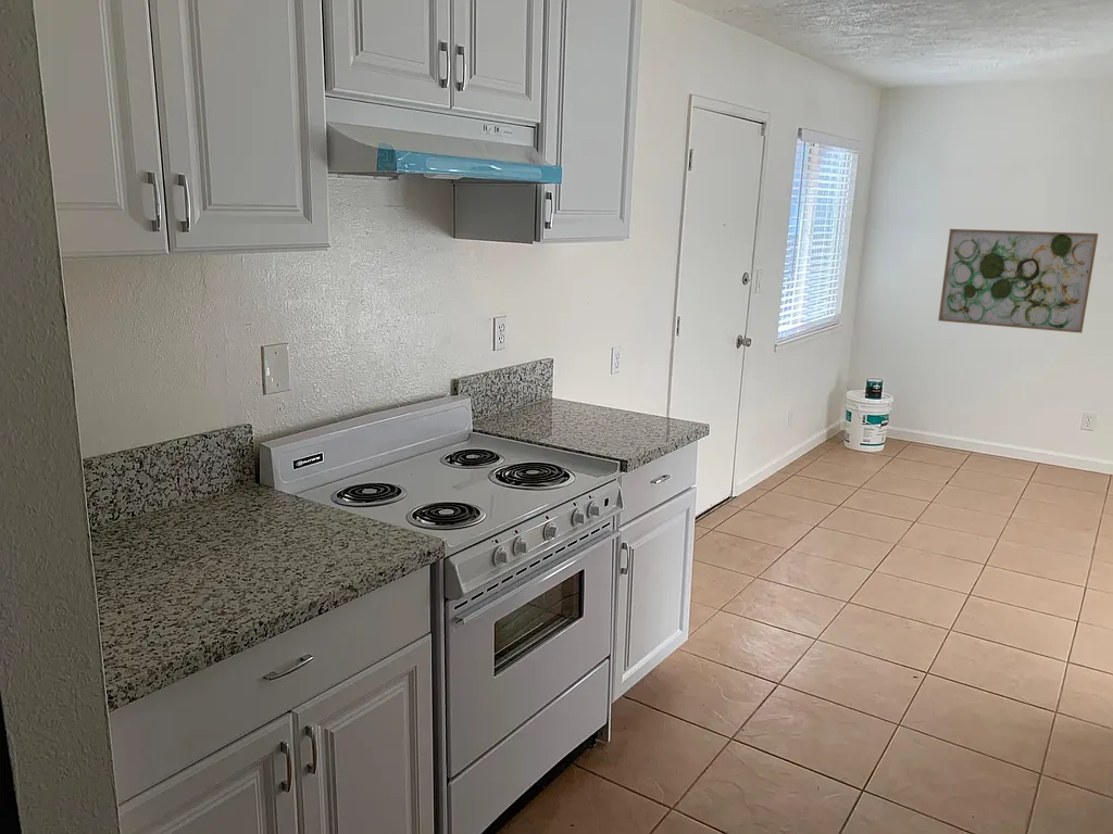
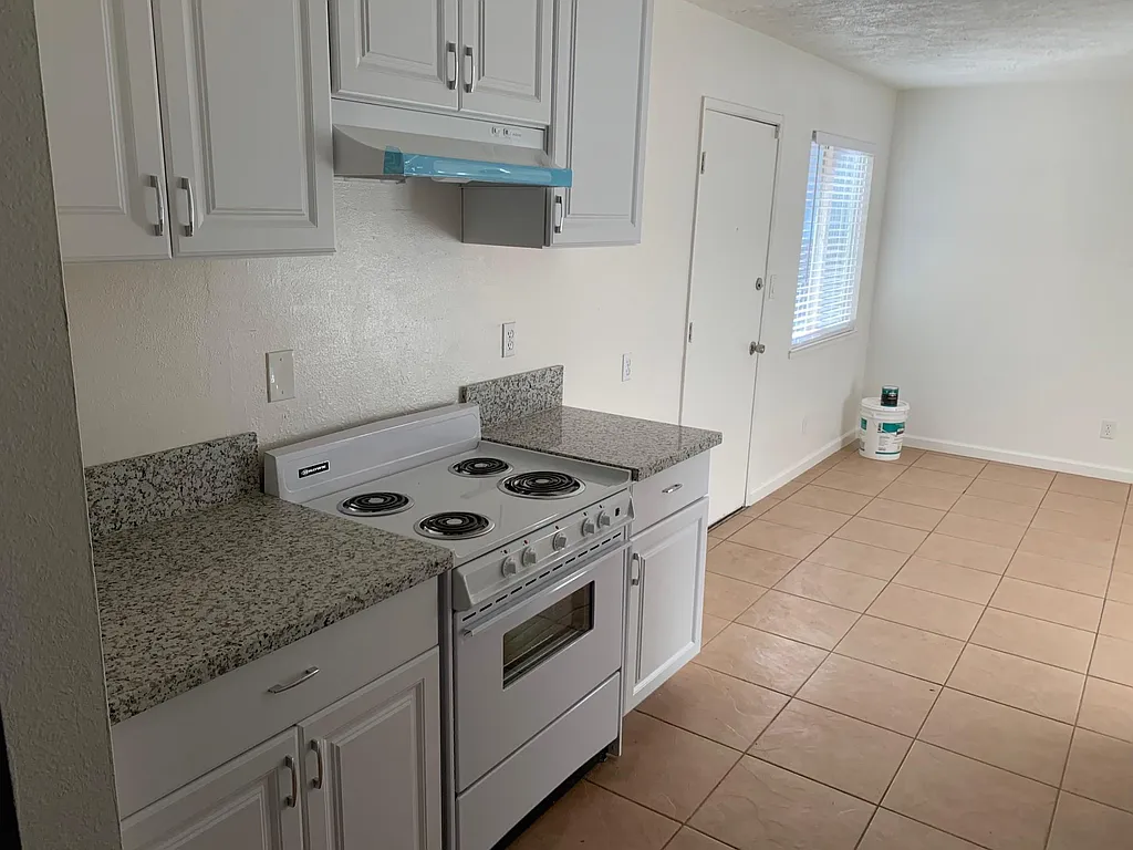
- wall art [937,228,1099,333]
